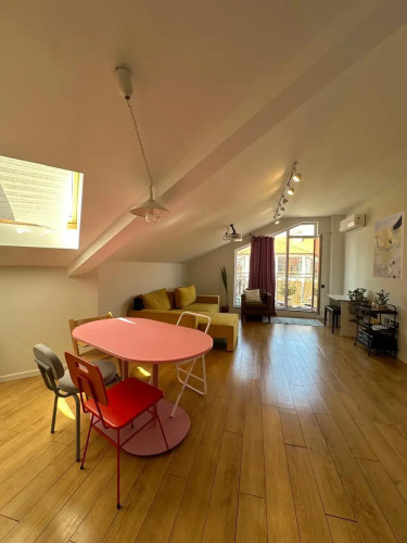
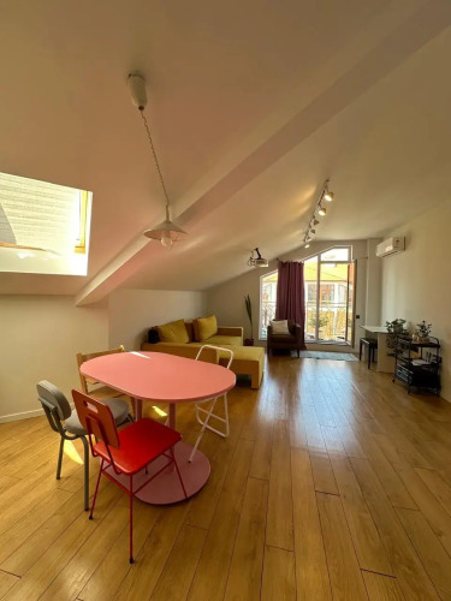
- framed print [372,210,406,280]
